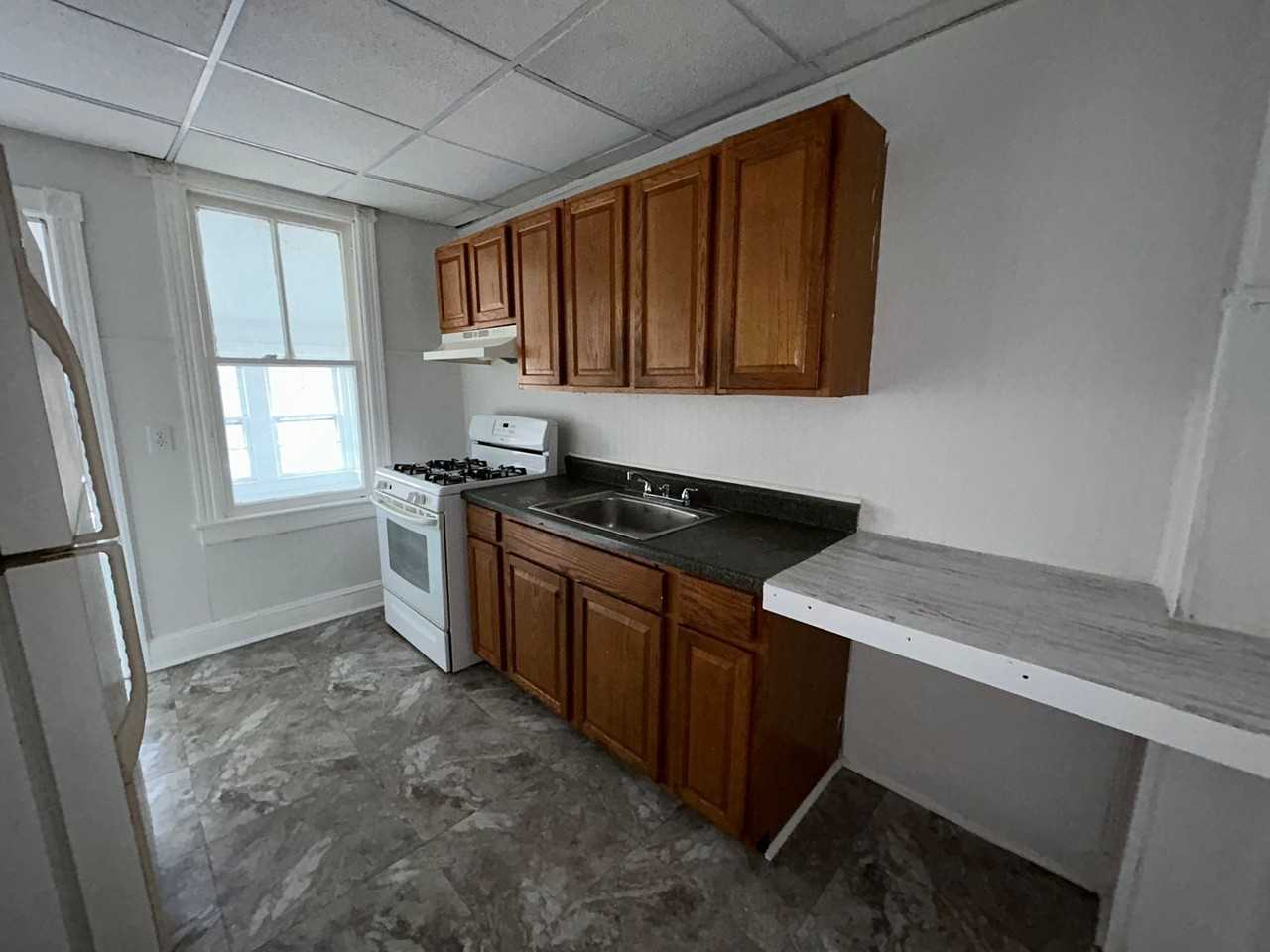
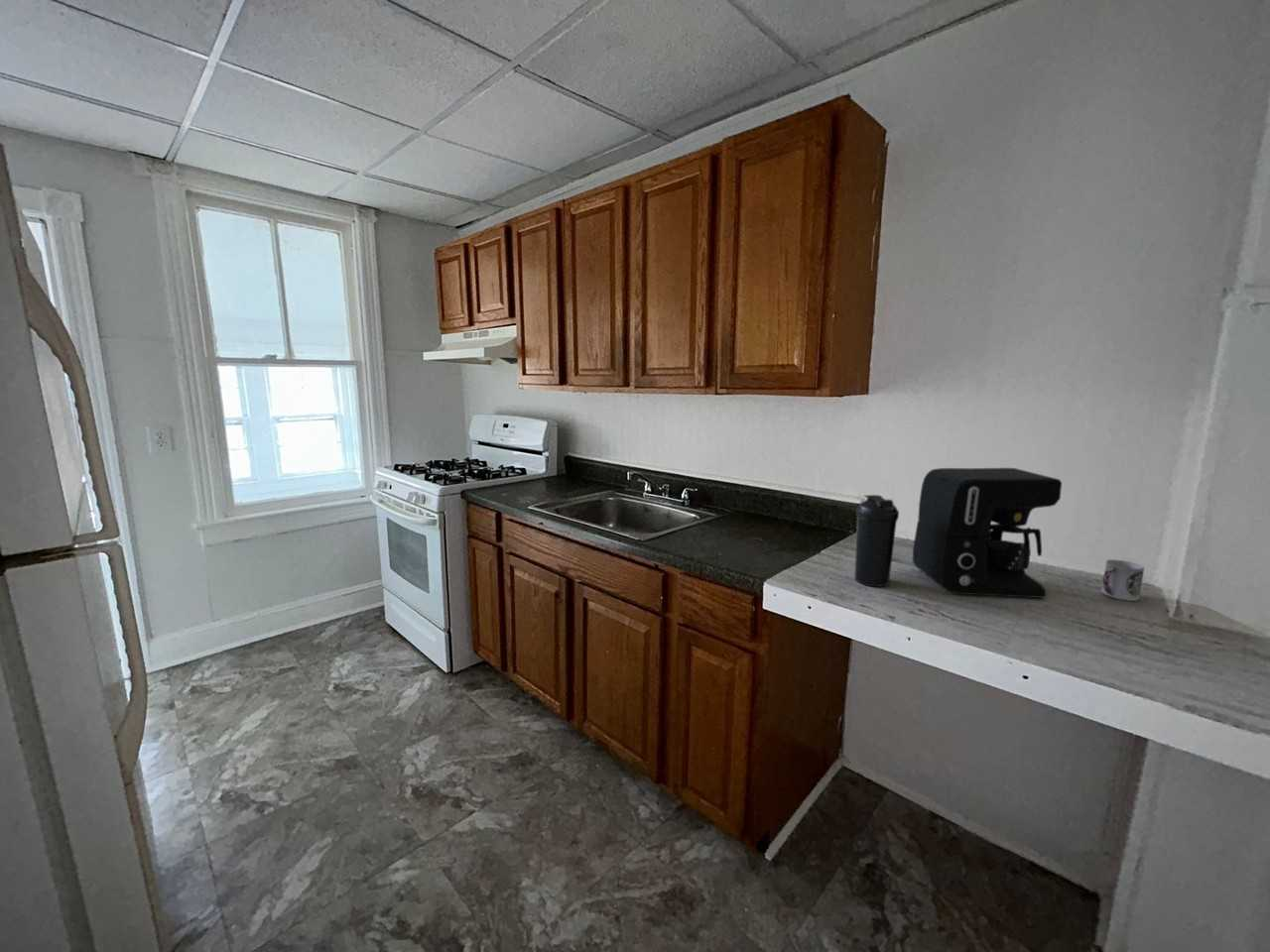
+ cup [1100,558,1145,602]
+ water bottle [854,494,900,587]
+ coffee maker [912,467,1063,599]
